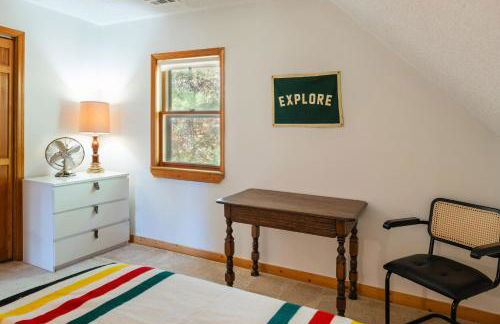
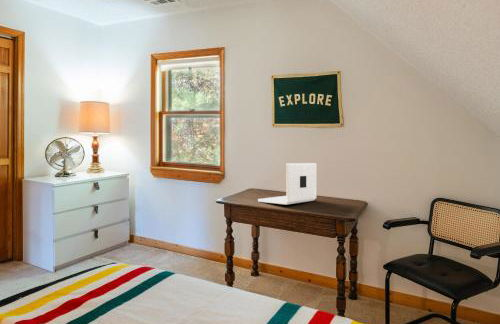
+ laptop [257,162,317,206]
